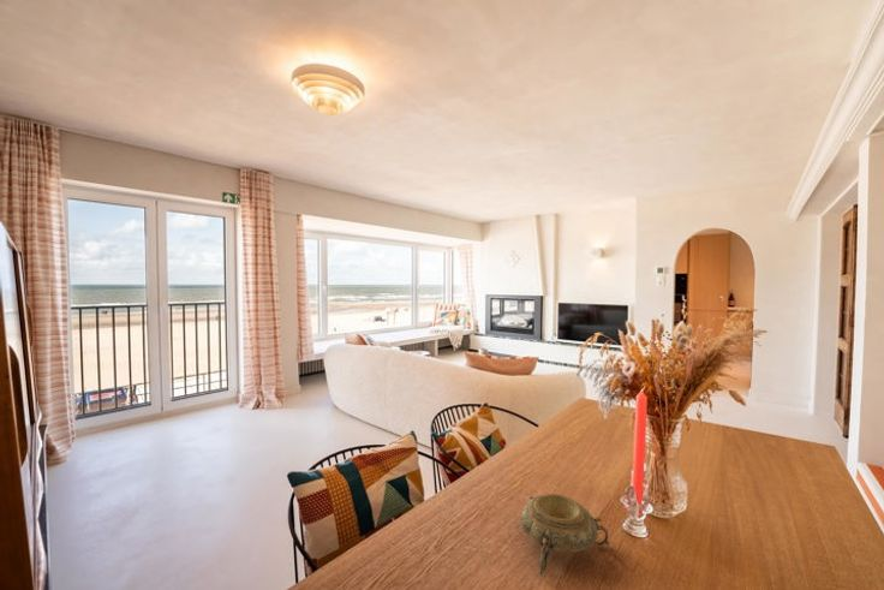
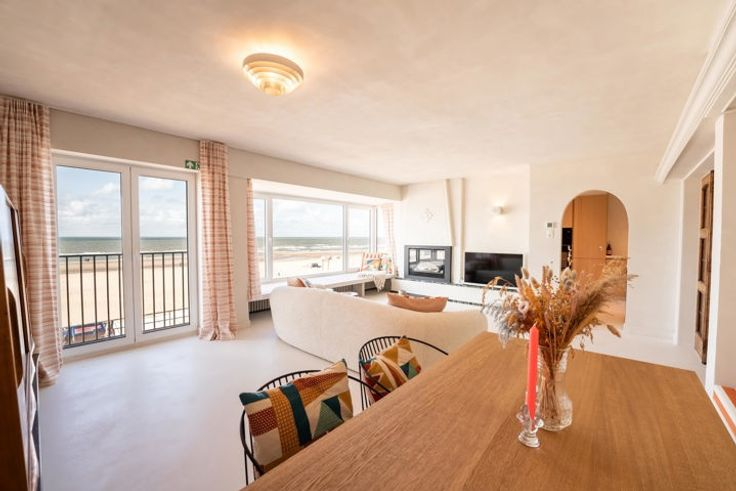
- decorative bowl [520,493,611,578]
